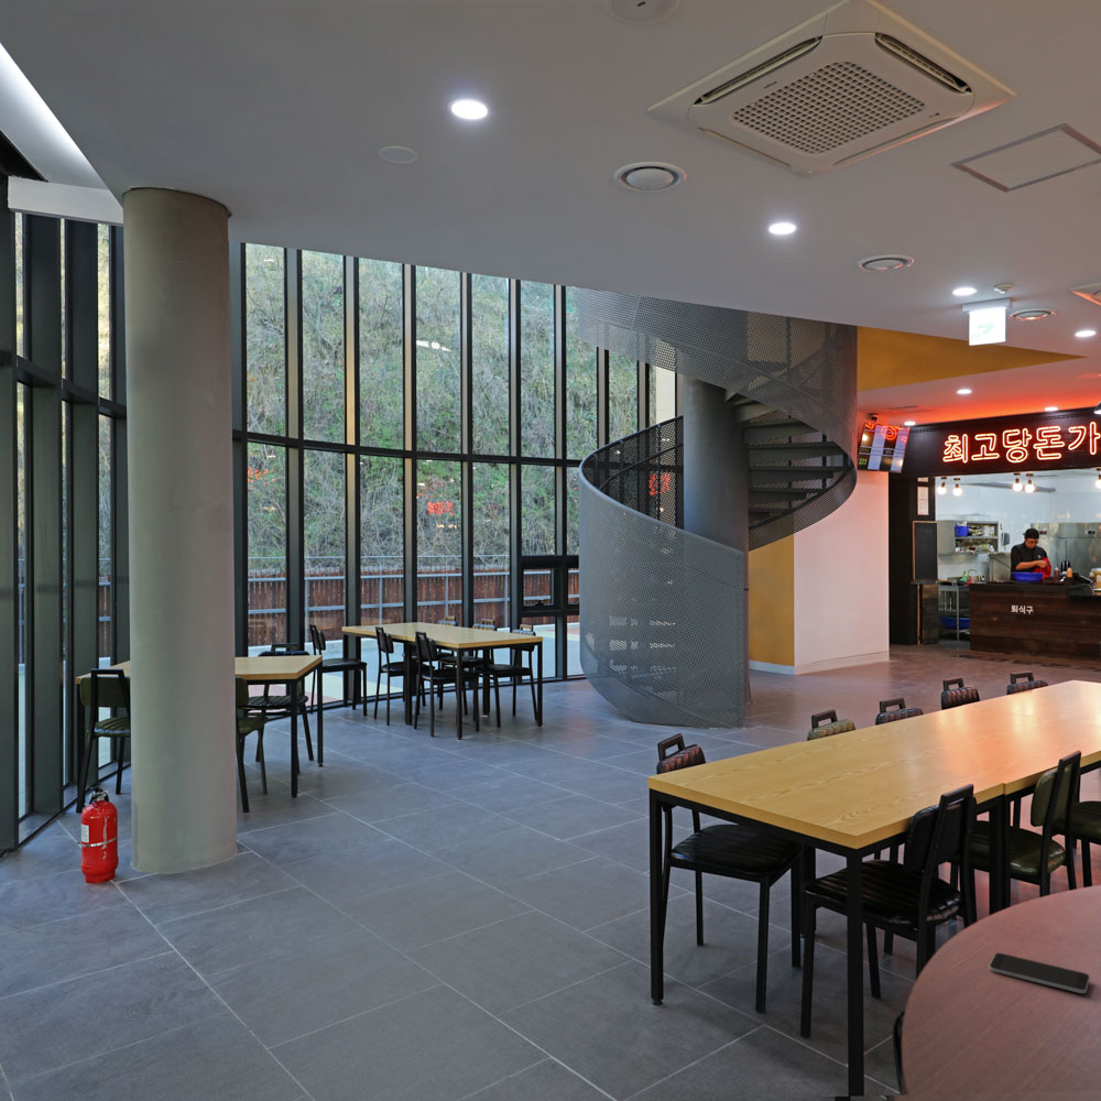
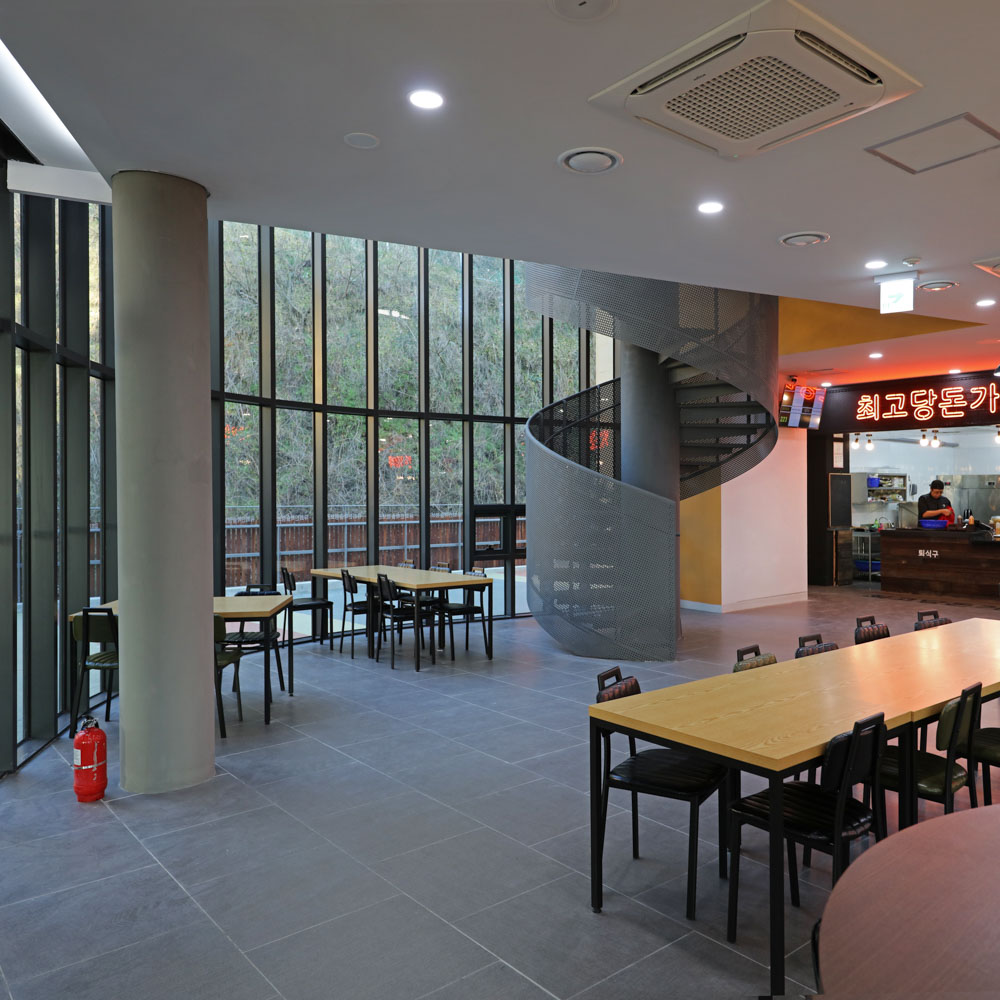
- smartphone [988,952,1091,994]
